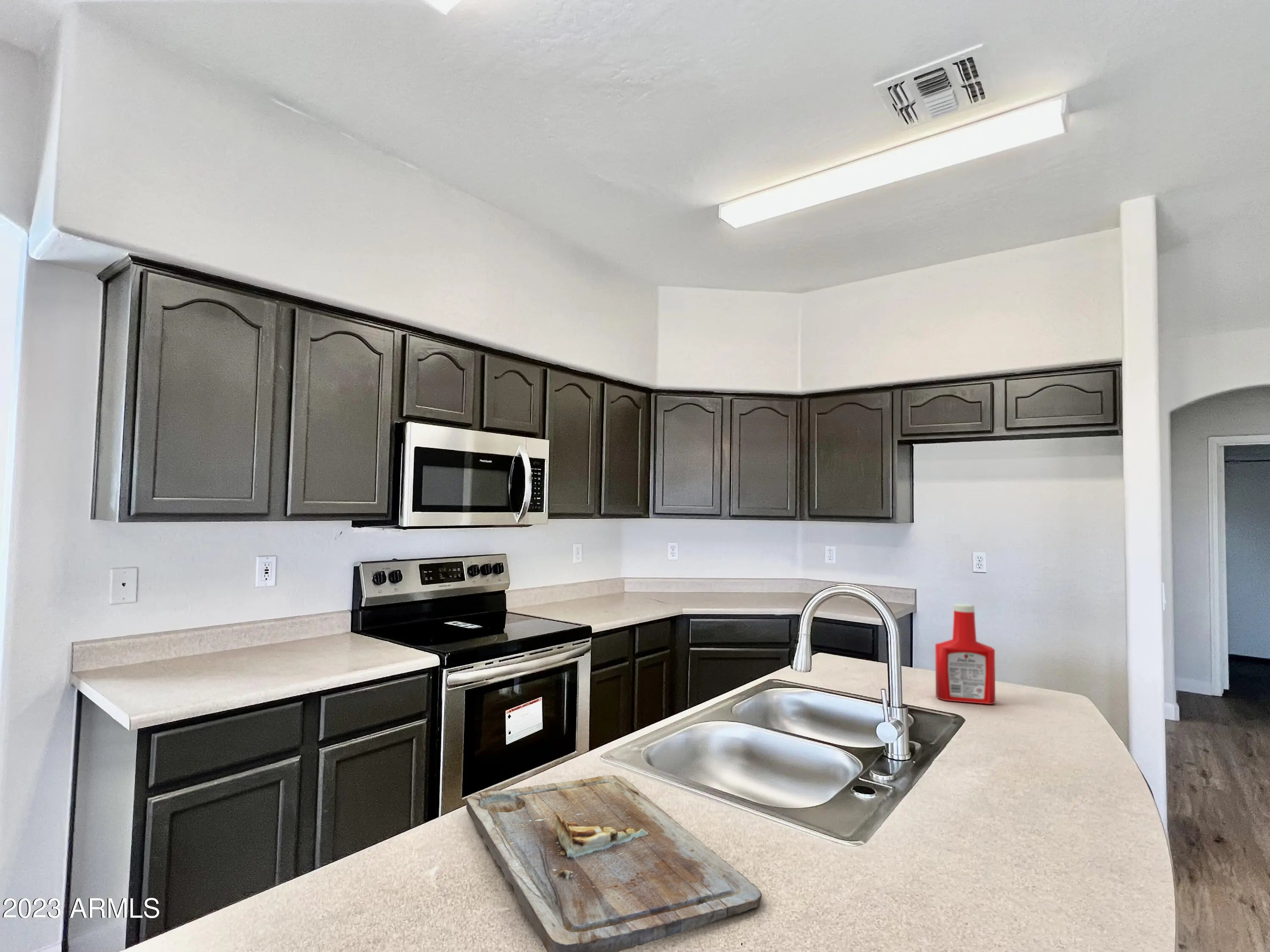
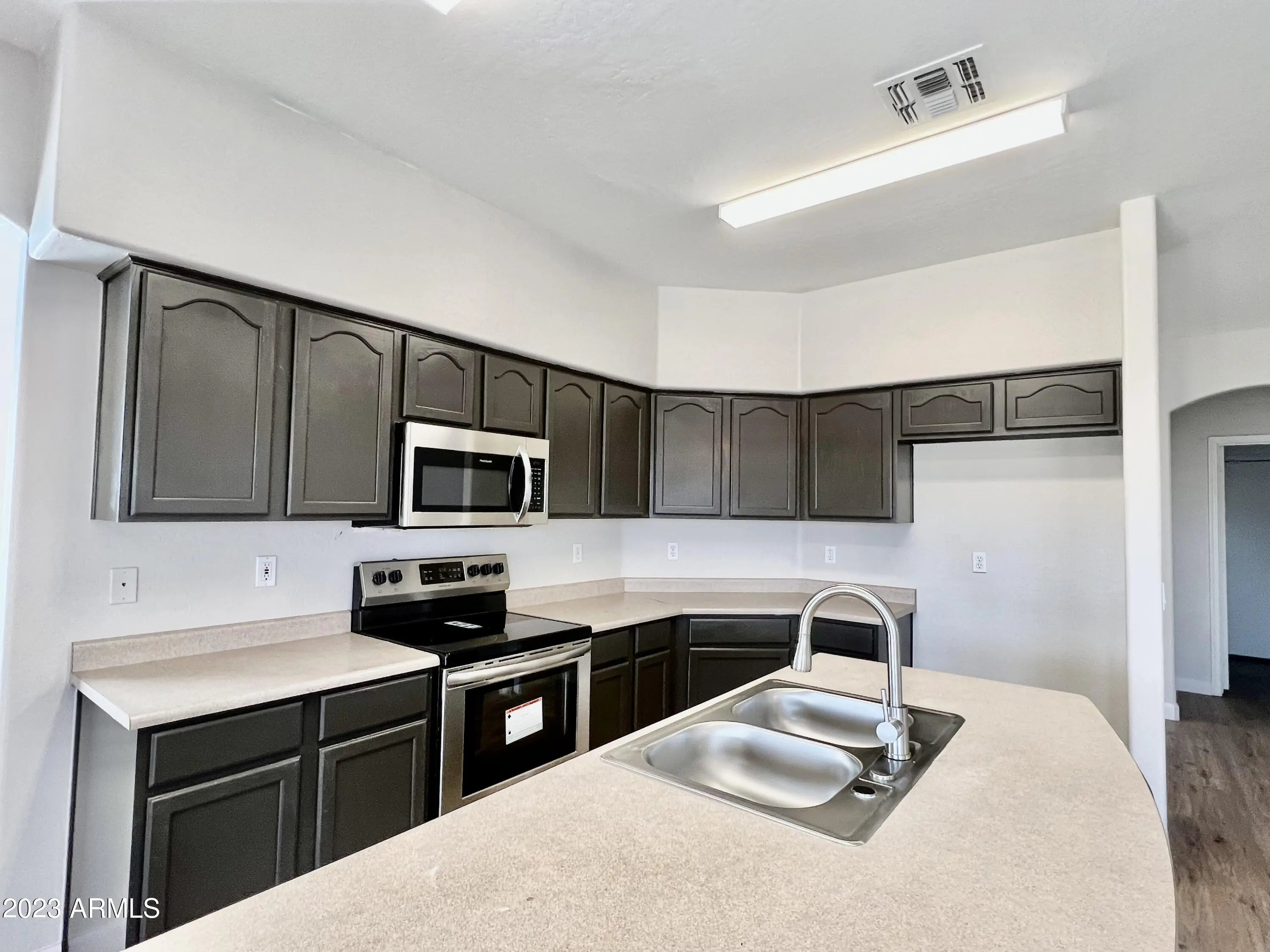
- soap bottle [935,603,996,704]
- cutting board [466,775,762,952]
